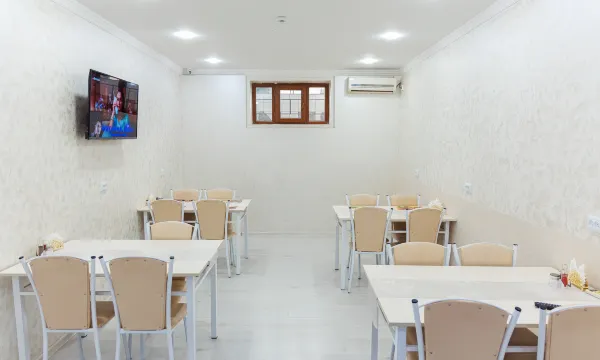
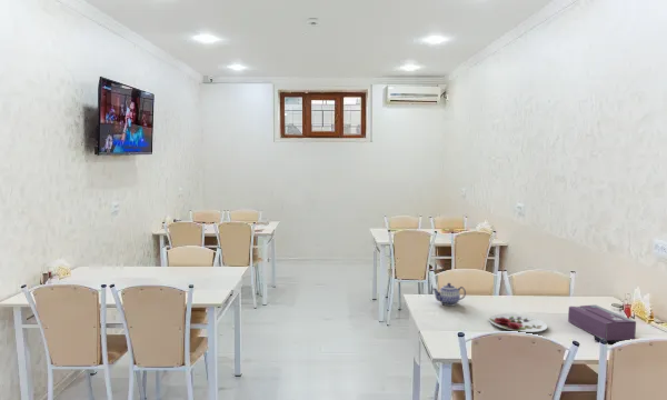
+ plate [488,313,548,333]
+ tissue box [567,303,637,341]
+ teapot [431,282,467,307]
